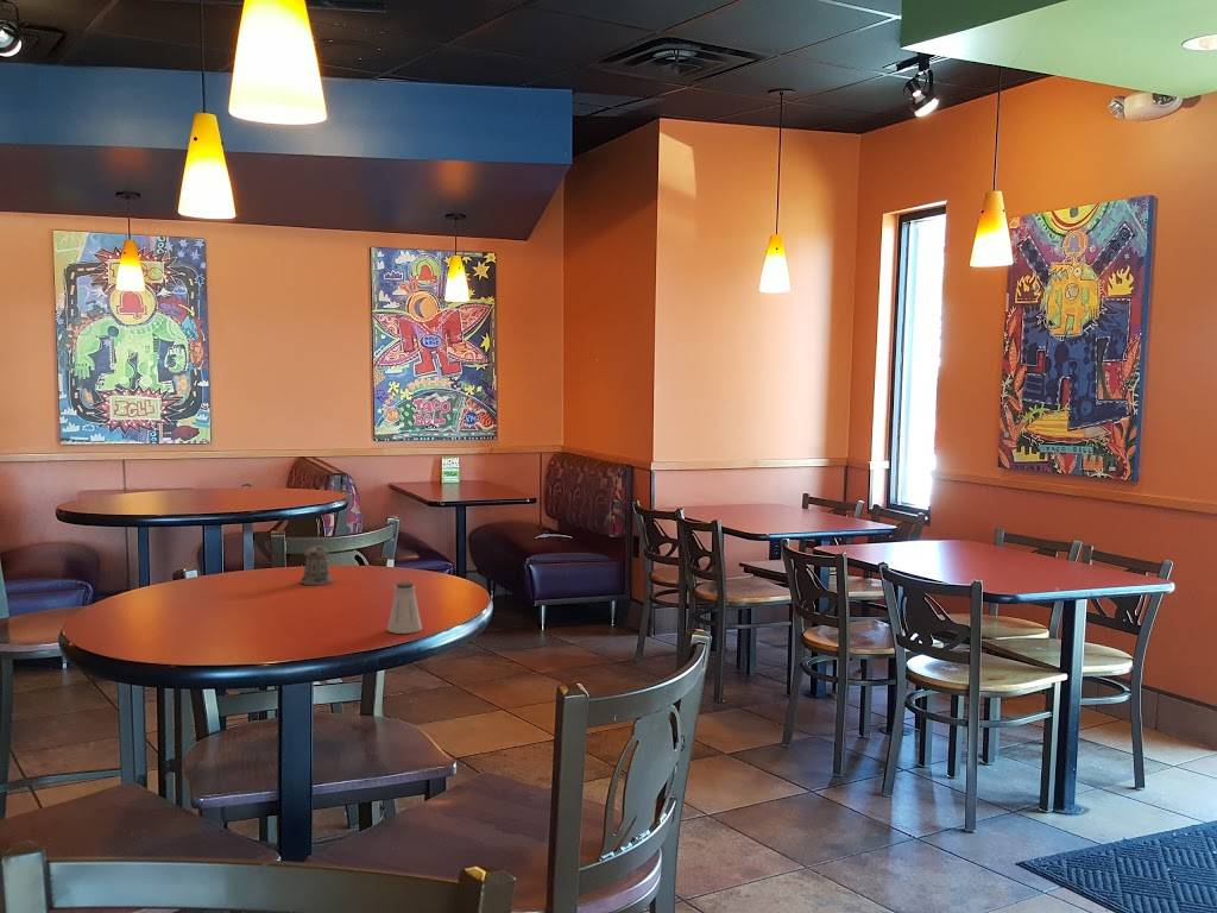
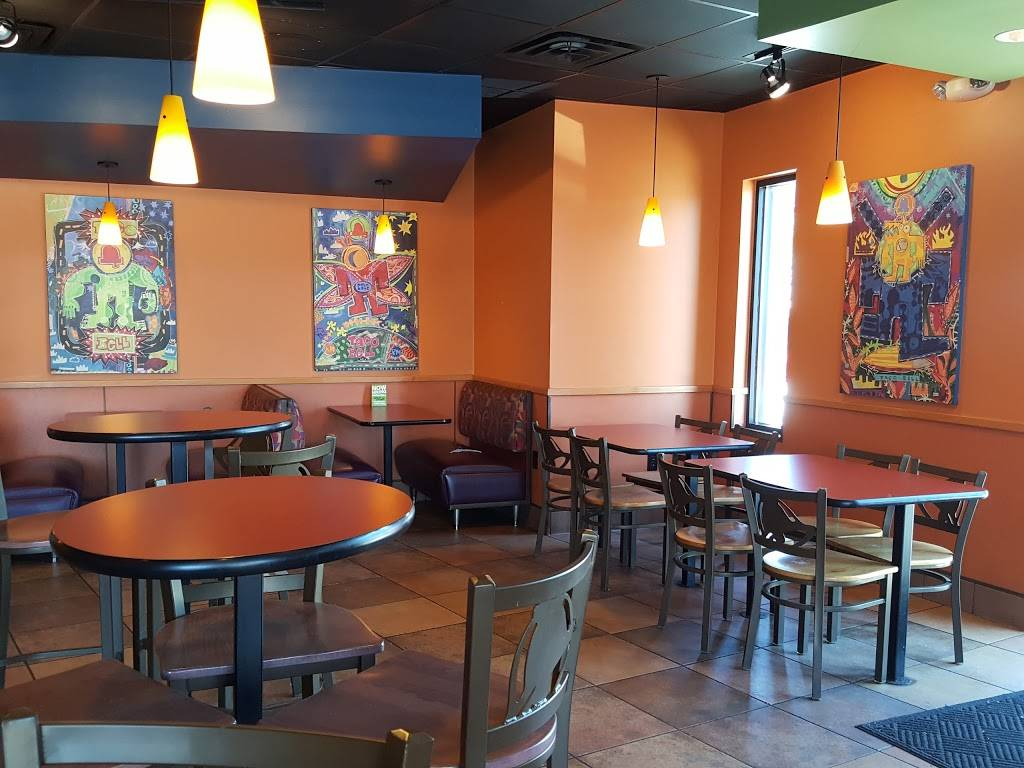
- saltshaker [386,581,423,635]
- pepper shaker [299,544,334,586]
